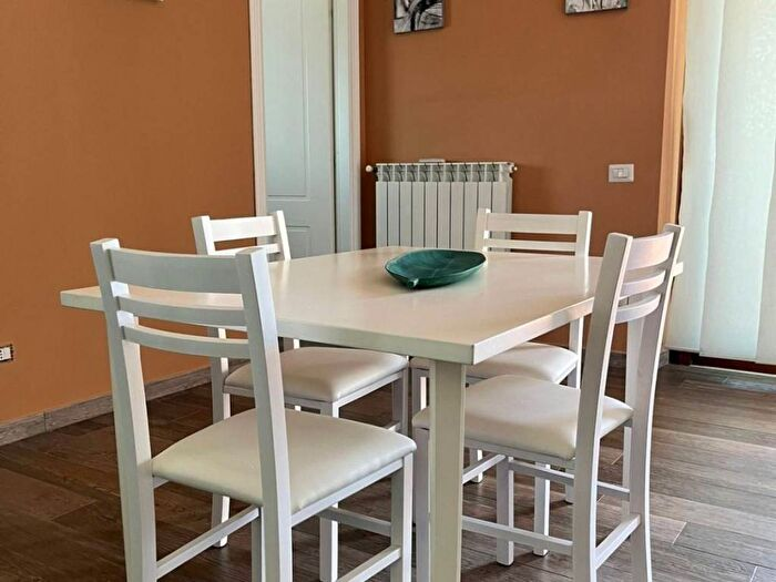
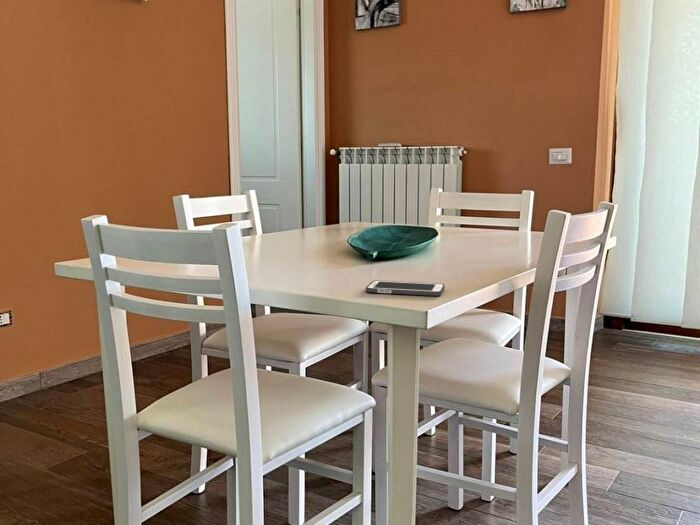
+ cell phone [365,279,446,297]
